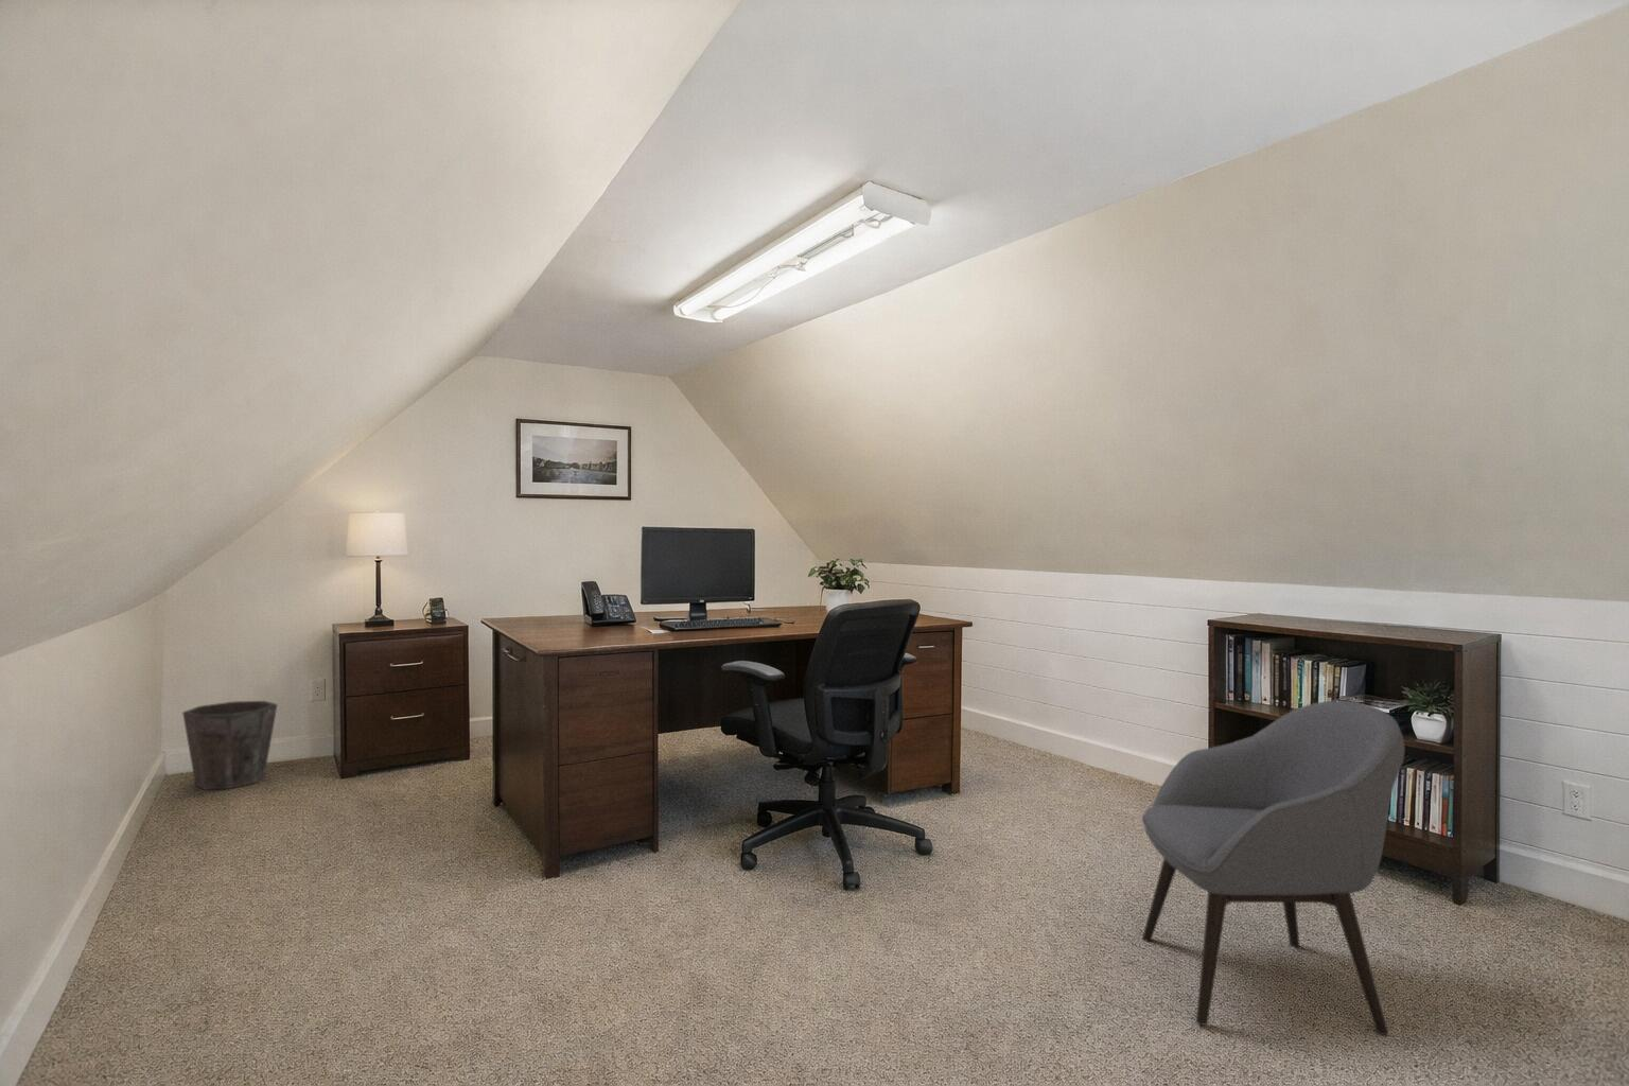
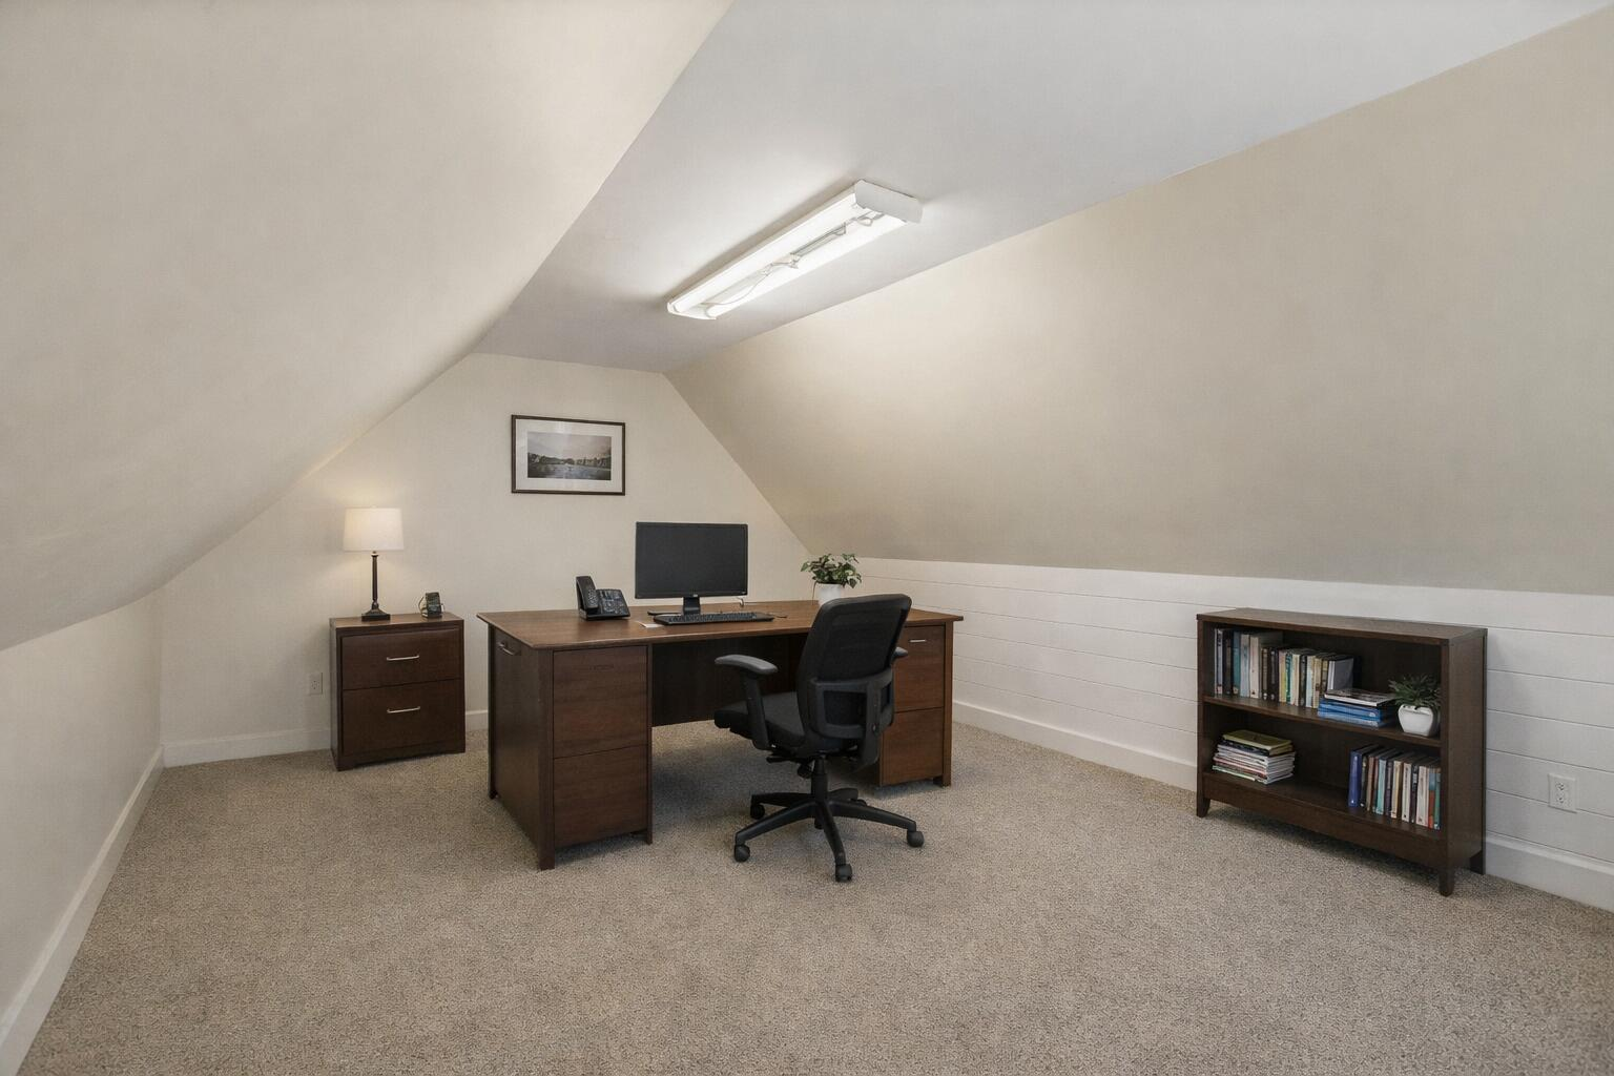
- chair [1142,699,1405,1036]
- waste bin [182,699,278,791]
